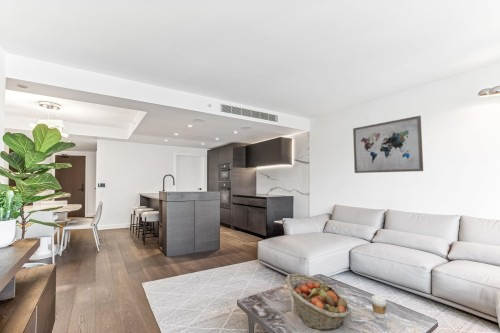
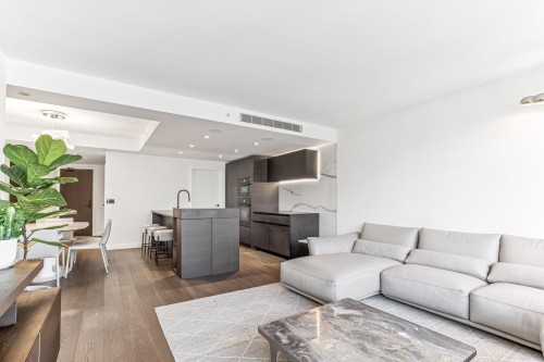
- coffee cup [371,294,388,320]
- fruit basket [284,273,352,332]
- wall art [352,115,424,174]
